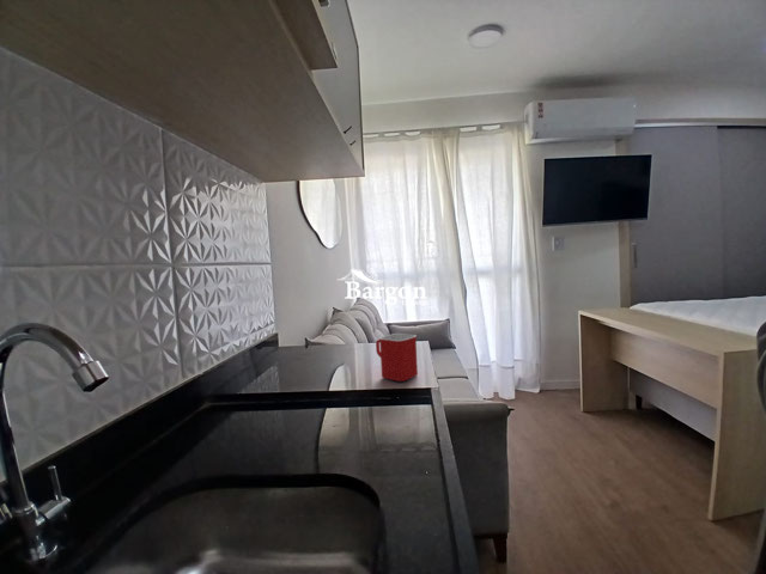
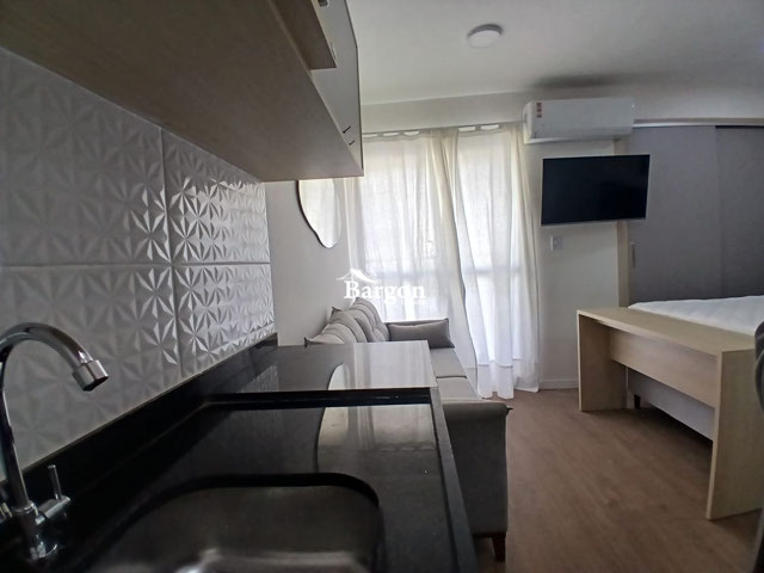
- mug [375,332,419,383]
